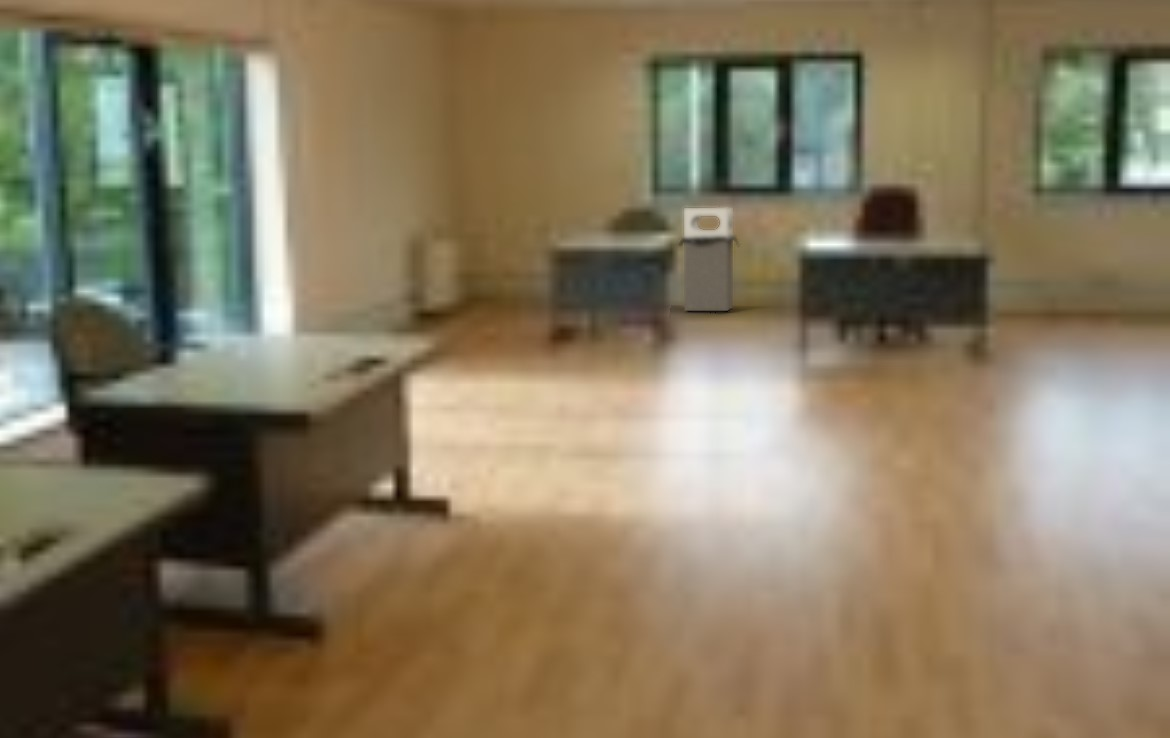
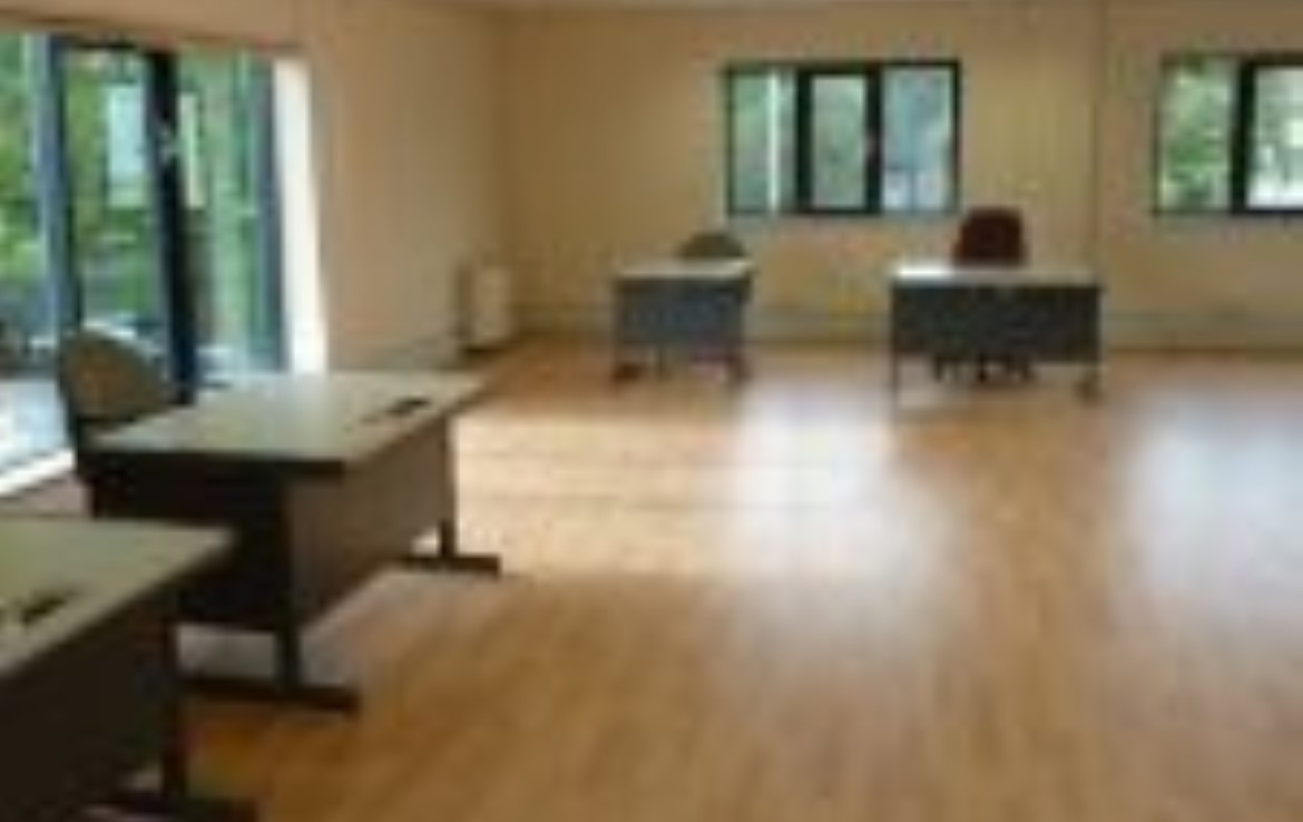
- trash bin [678,207,741,312]
